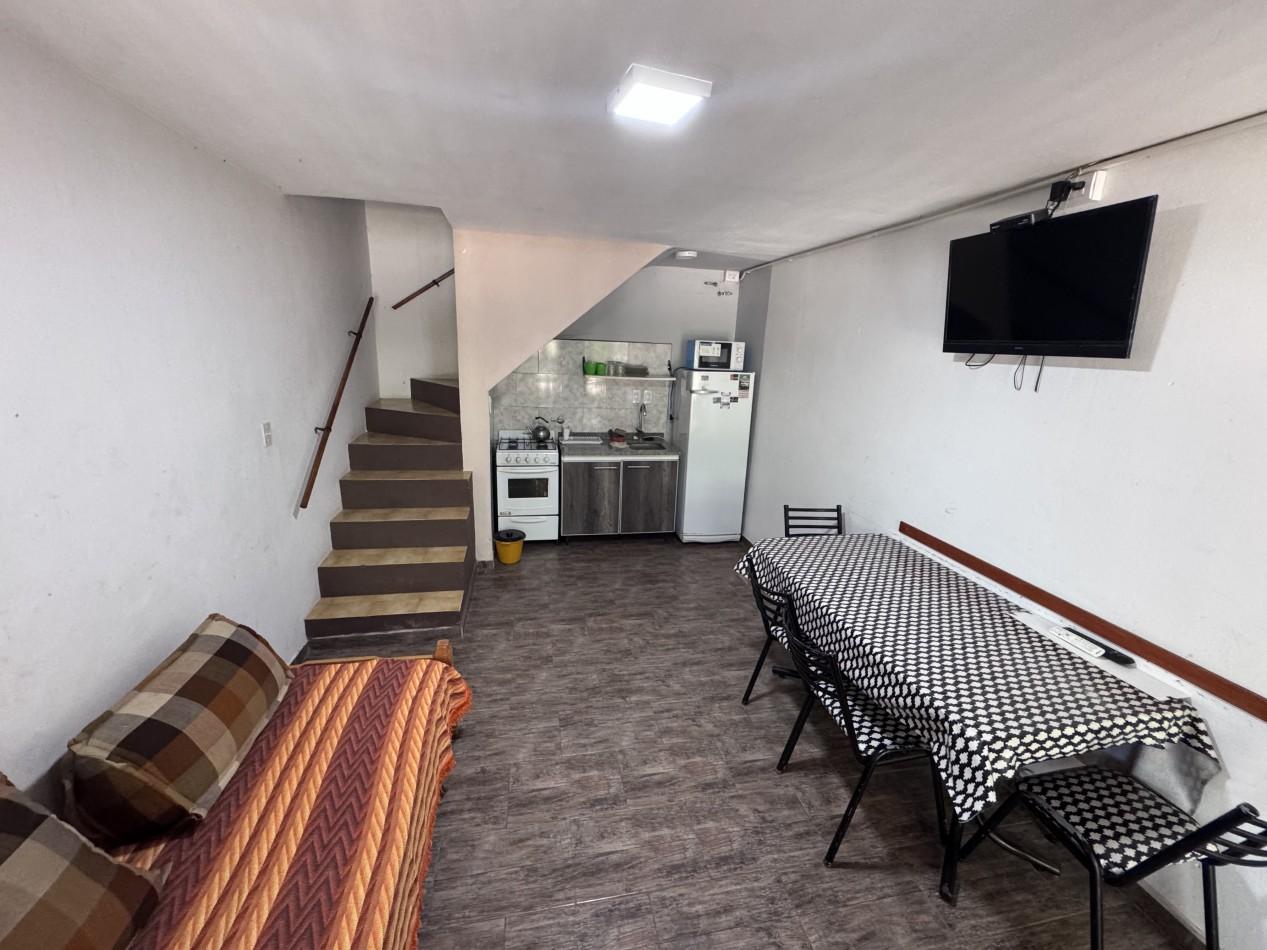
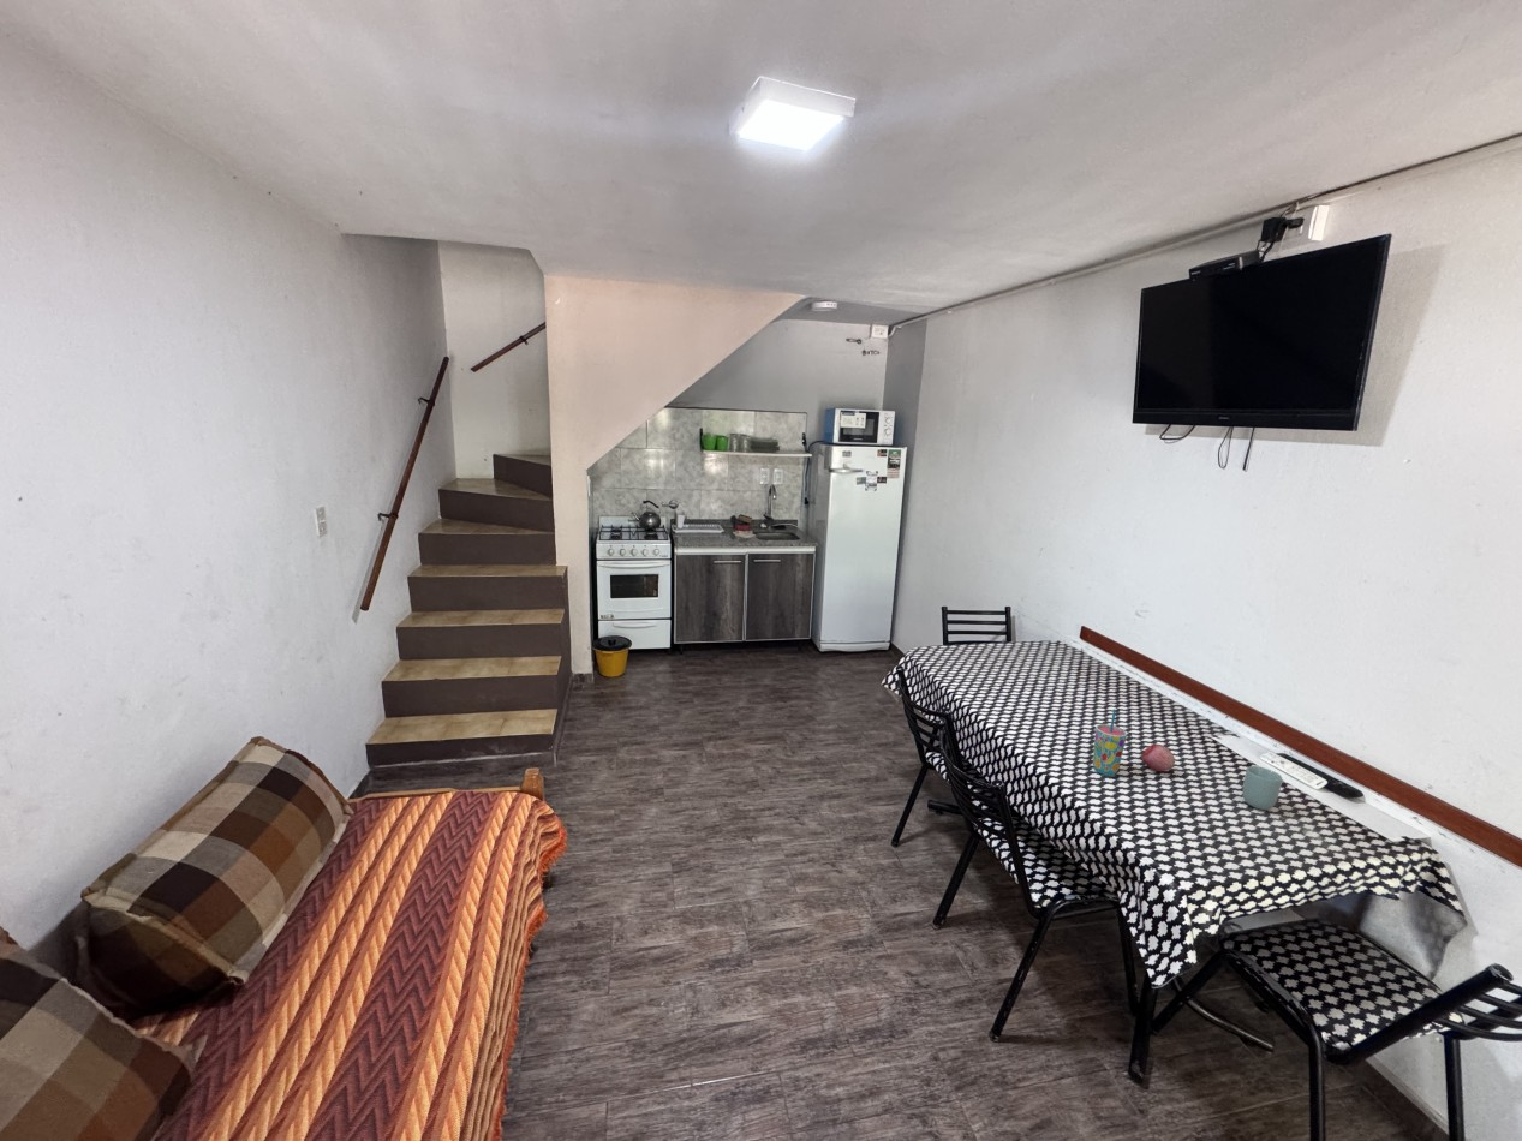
+ fruit [1141,743,1176,772]
+ cup [1242,765,1283,811]
+ cup [1092,707,1128,777]
